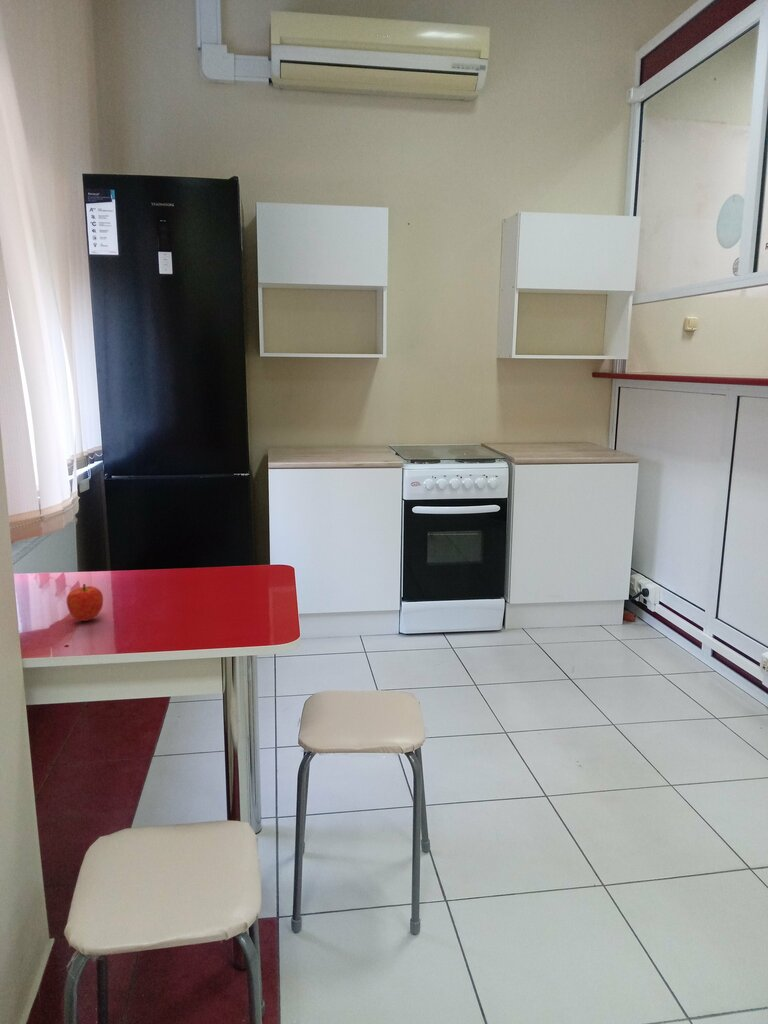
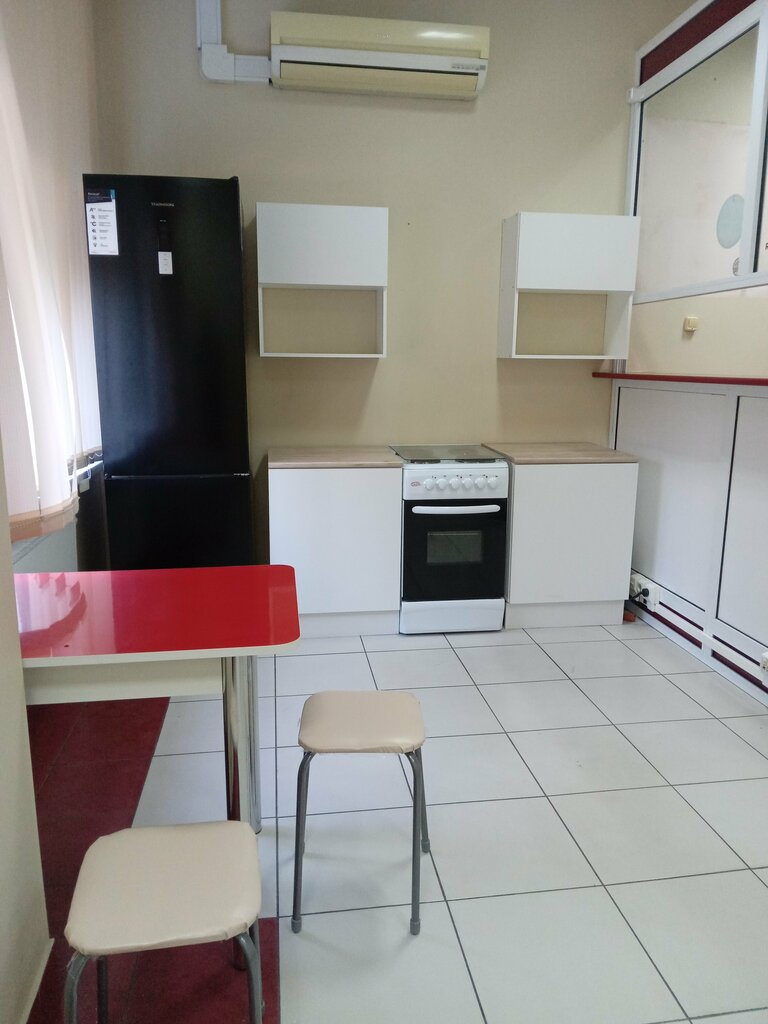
- fruit [65,583,104,622]
